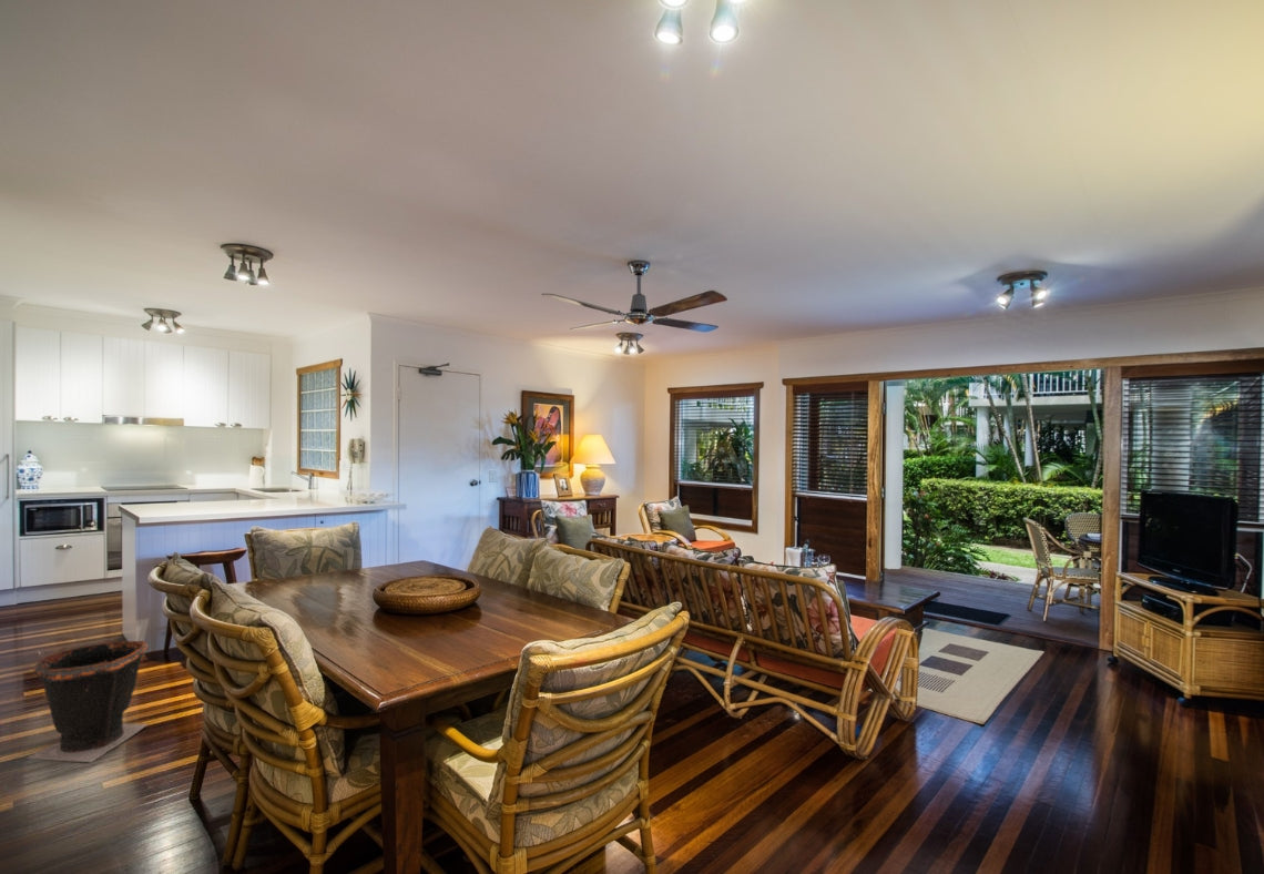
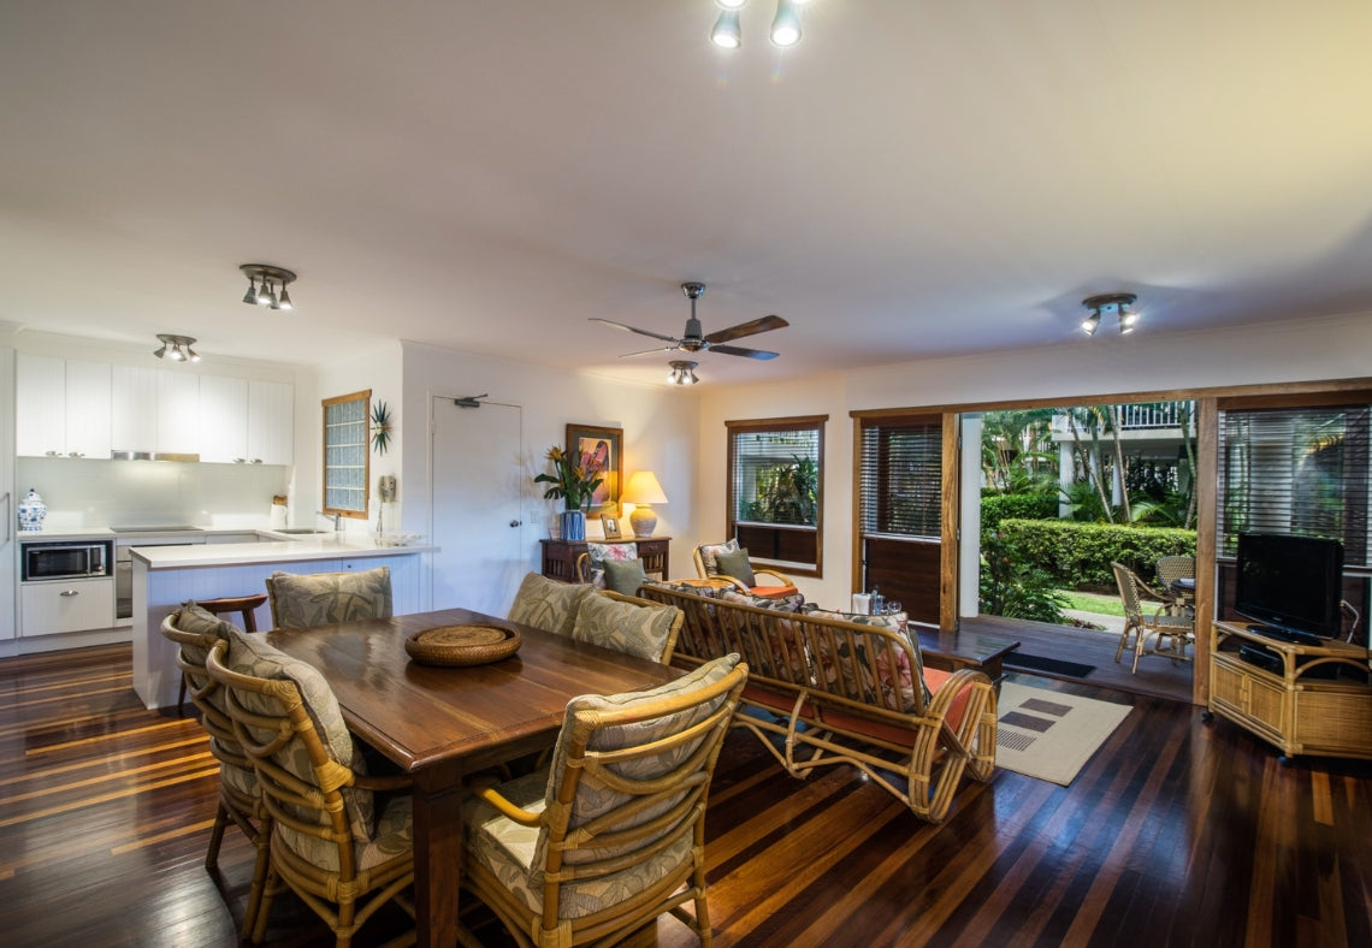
- waste bin [26,640,149,763]
